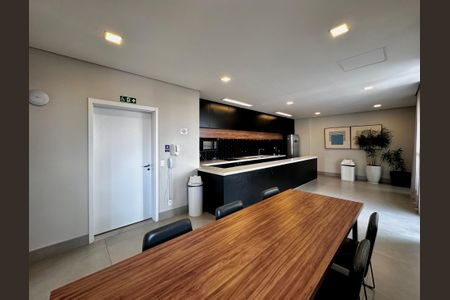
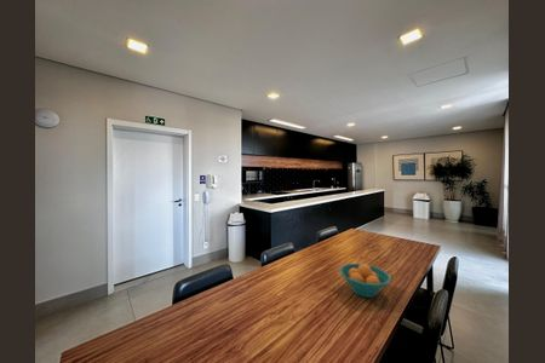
+ fruit bowl [338,263,392,299]
